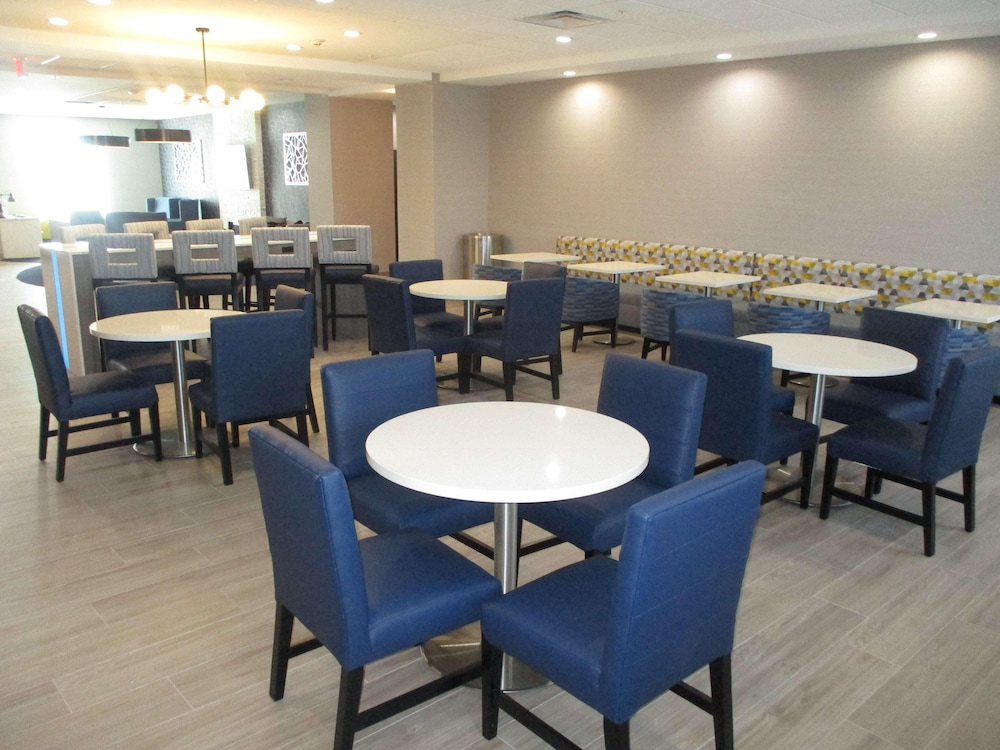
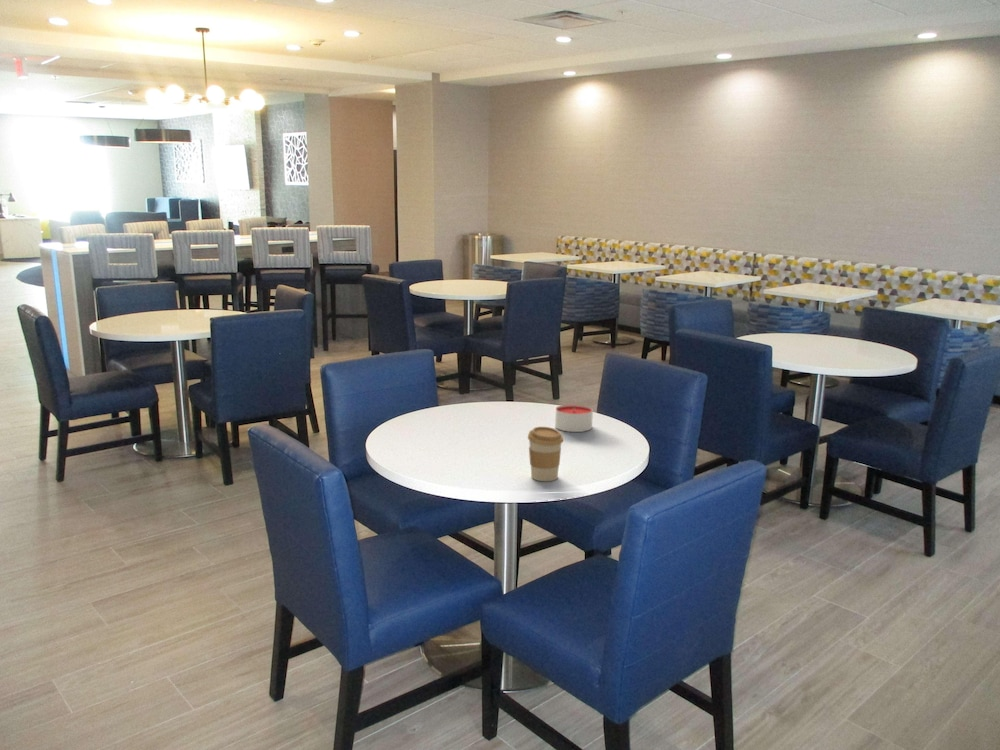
+ candle [554,403,594,433]
+ coffee cup [527,426,564,482]
